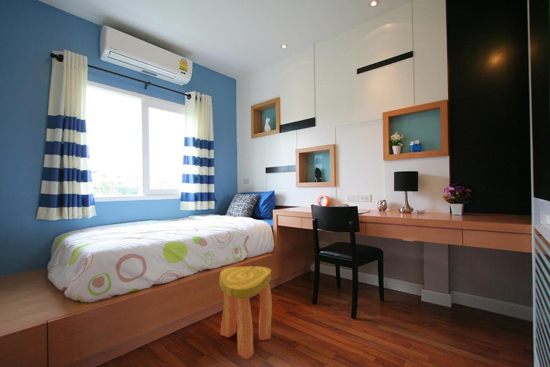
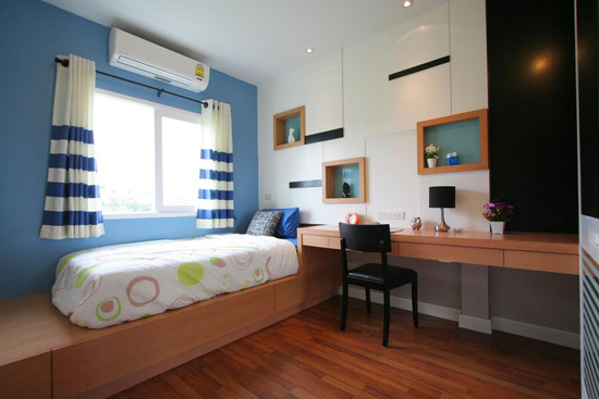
- stool [218,265,273,360]
